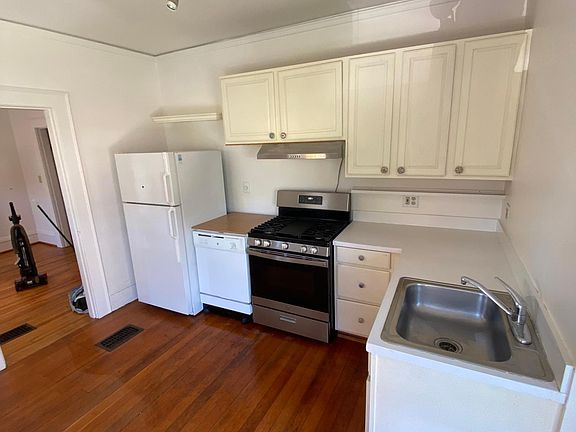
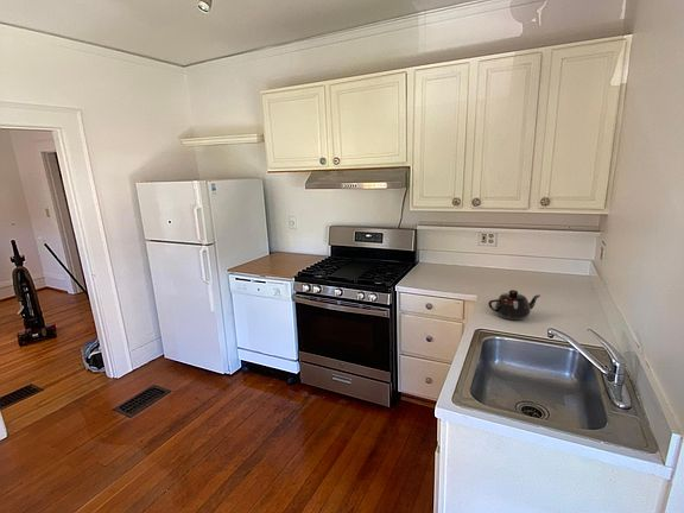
+ teapot [487,289,542,321]
